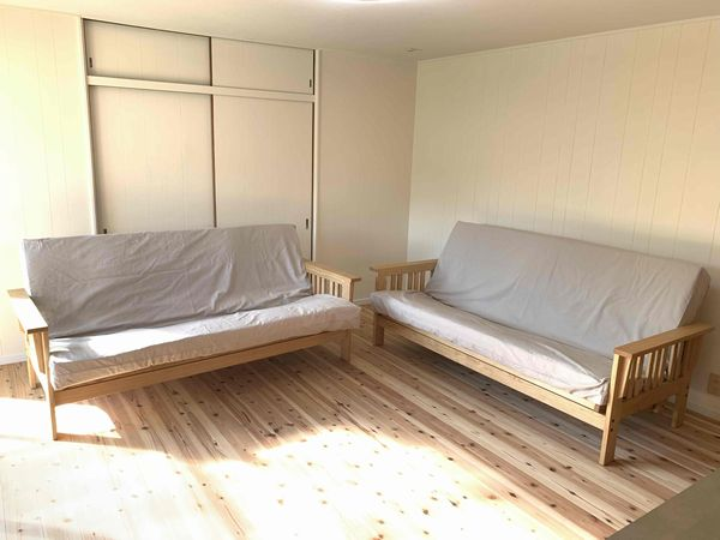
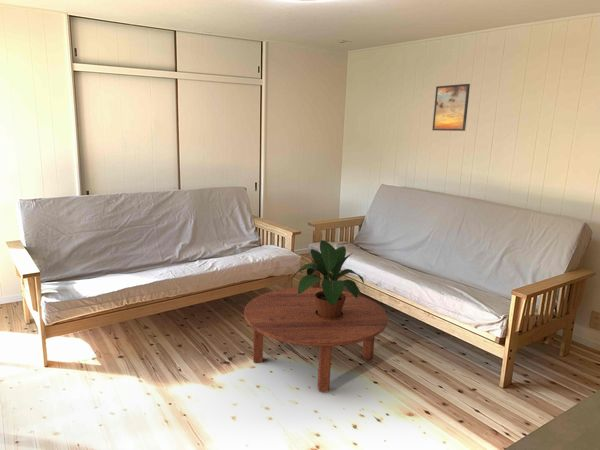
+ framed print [431,83,471,132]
+ coffee table [243,286,389,393]
+ potted plant [290,239,365,321]
